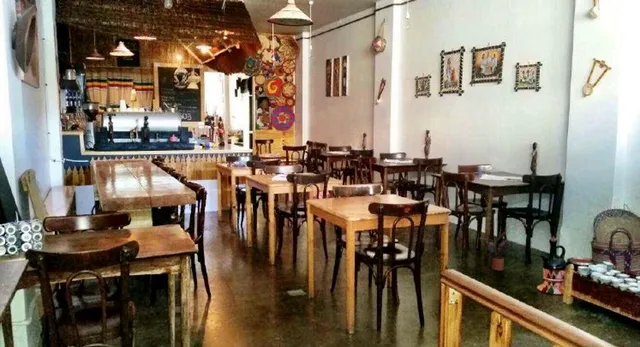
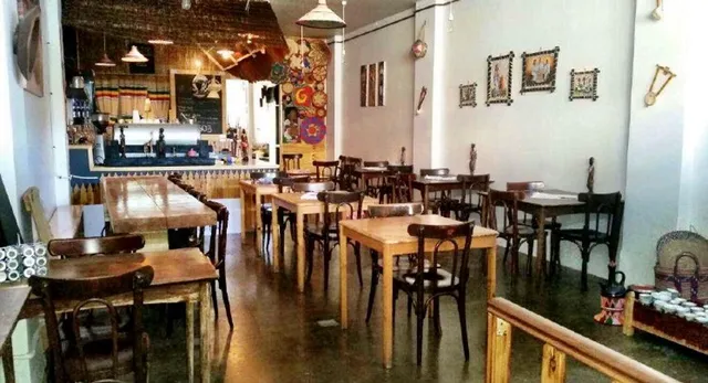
- potted plant [478,231,510,272]
